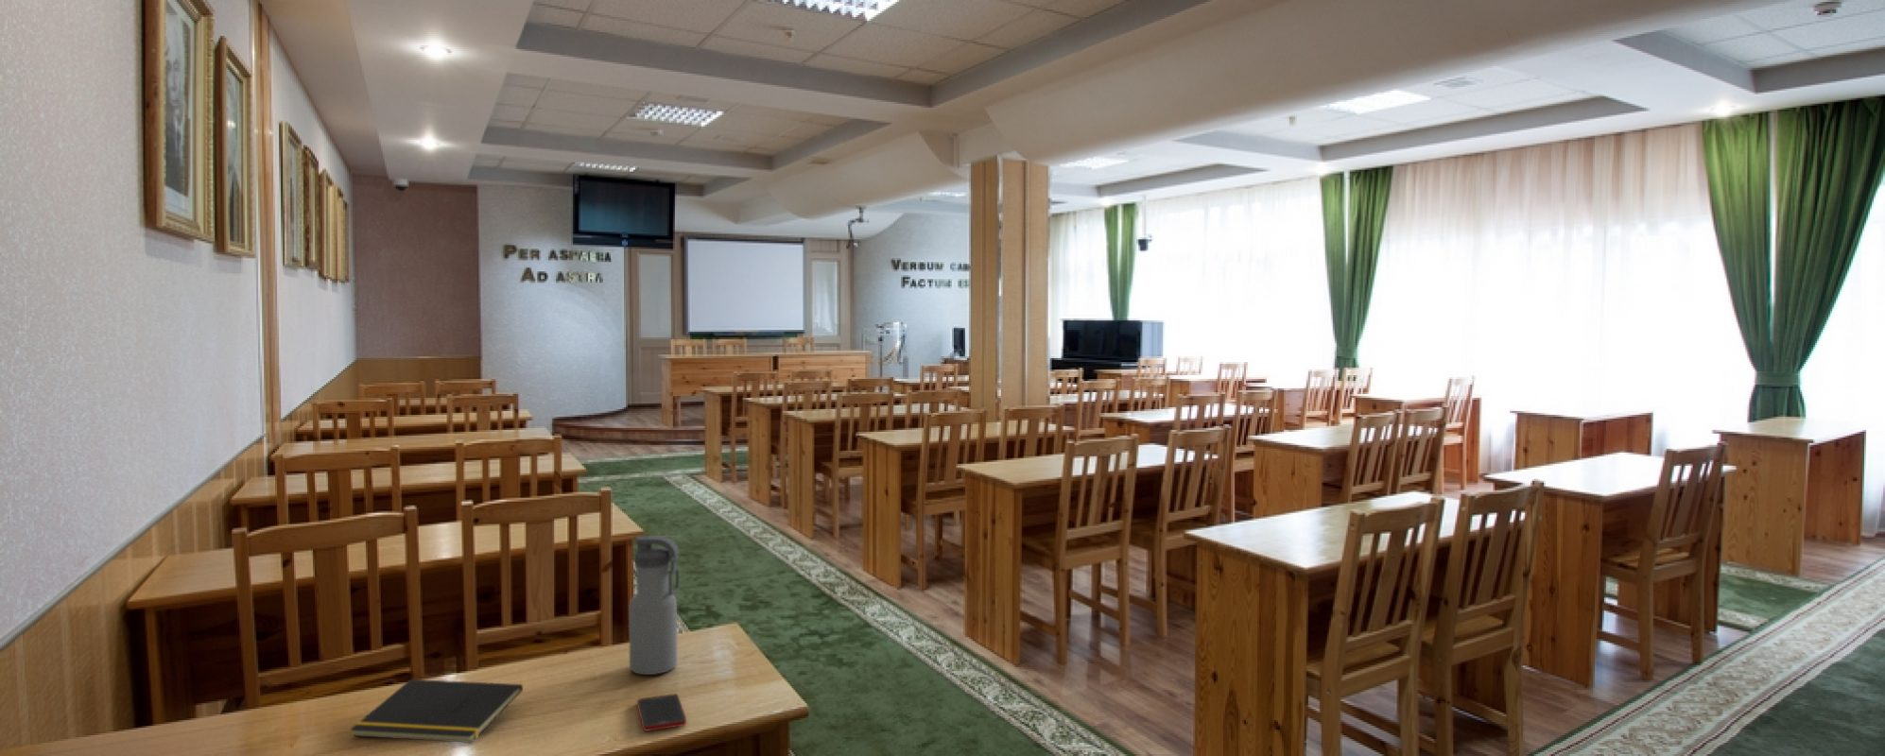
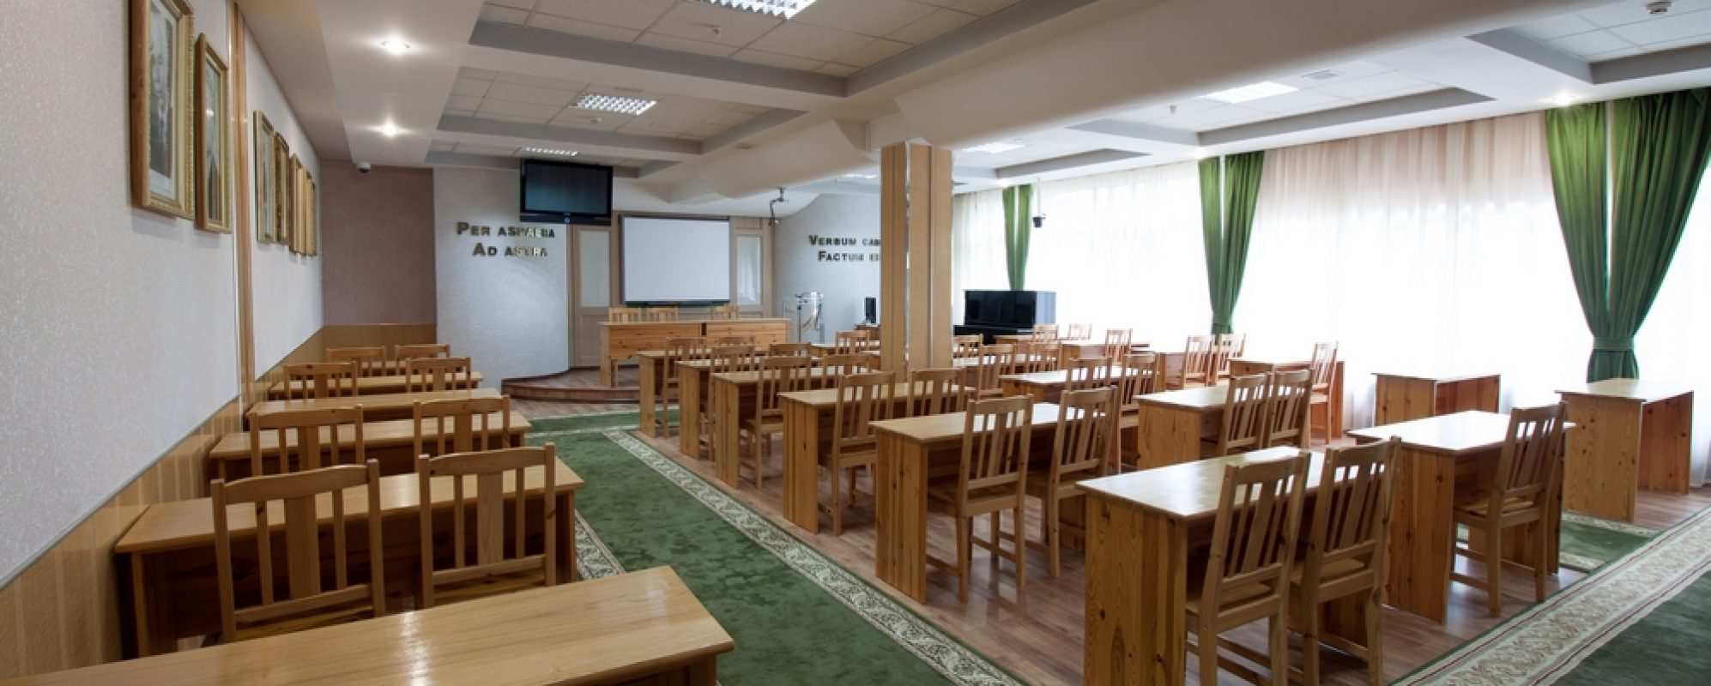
- cell phone [636,692,688,732]
- water bottle [628,535,680,675]
- notepad [349,679,524,744]
